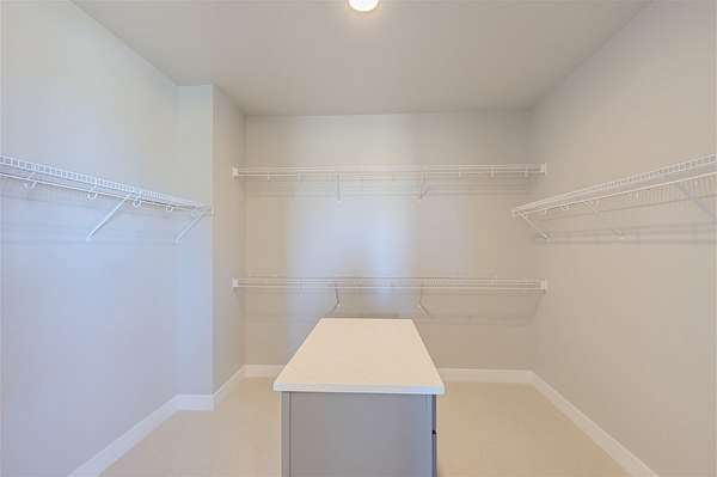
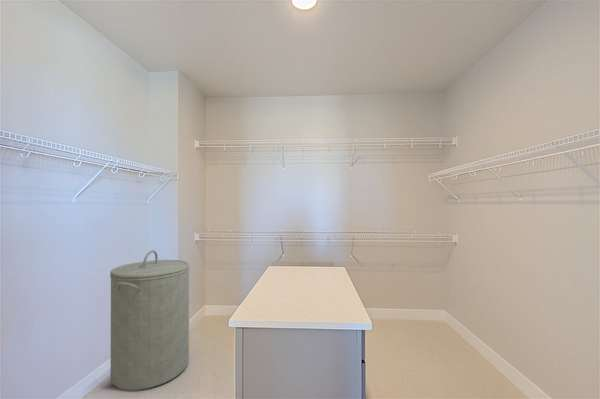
+ laundry hamper [109,249,191,391]
